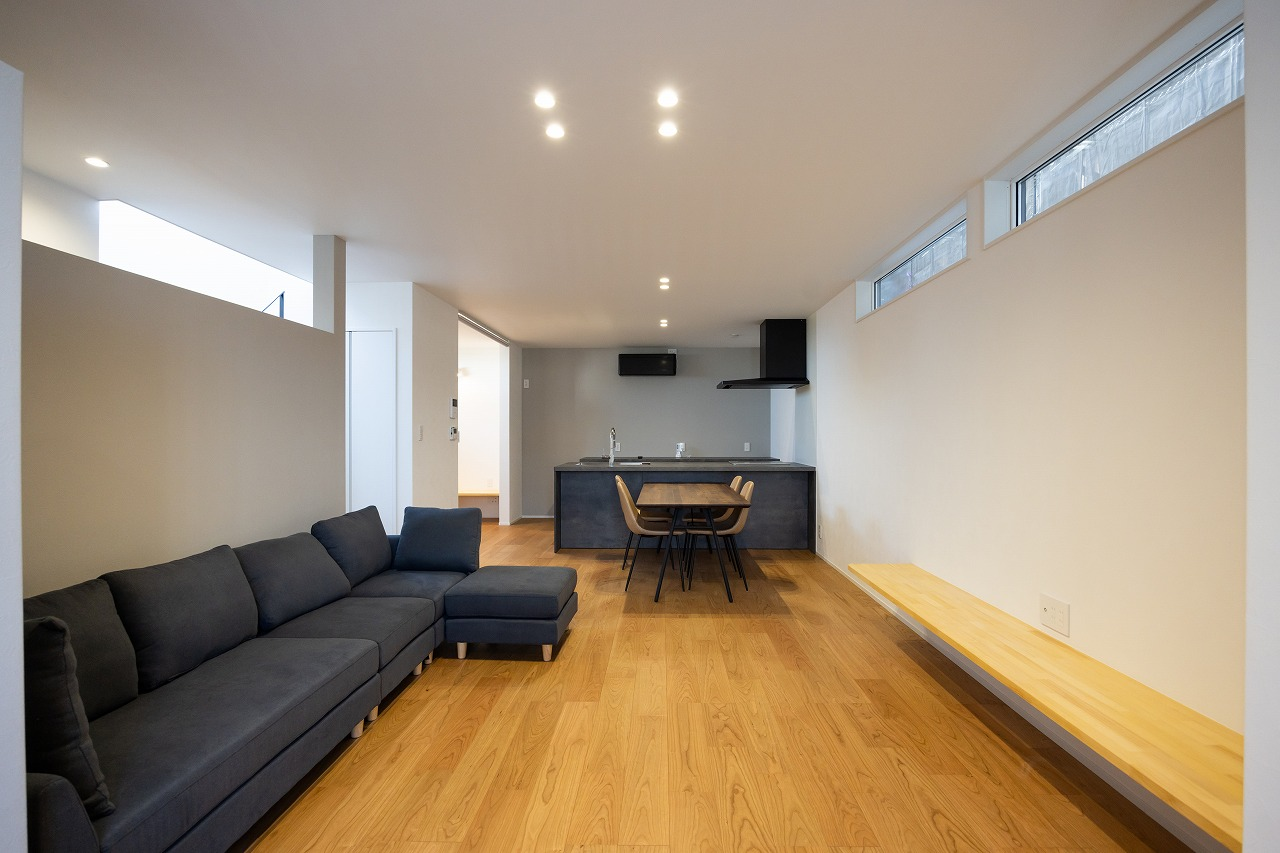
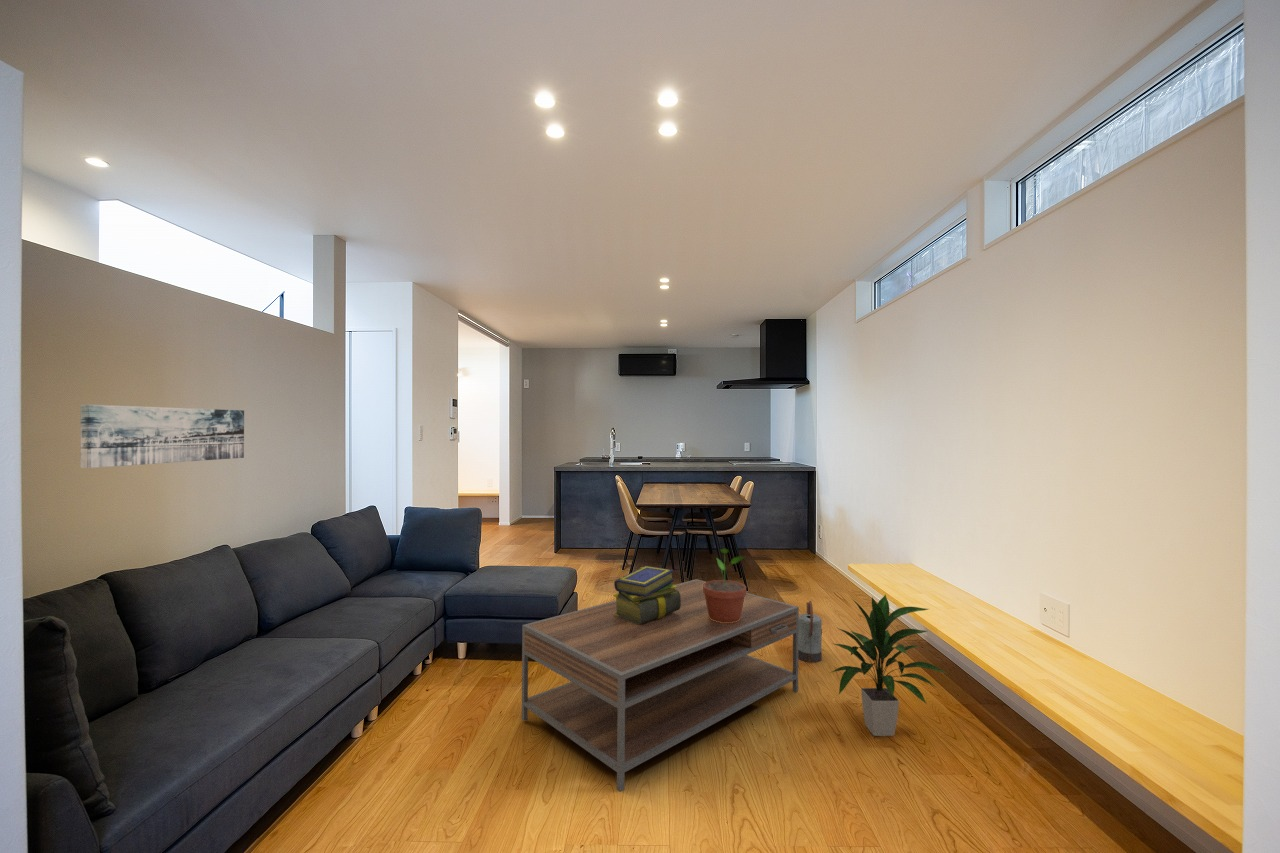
+ stack of books [612,565,681,625]
+ potted plant [703,548,747,623]
+ indoor plant [829,593,947,737]
+ watering can [798,600,823,663]
+ coffee table [521,578,800,793]
+ wall art [79,404,245,469]
